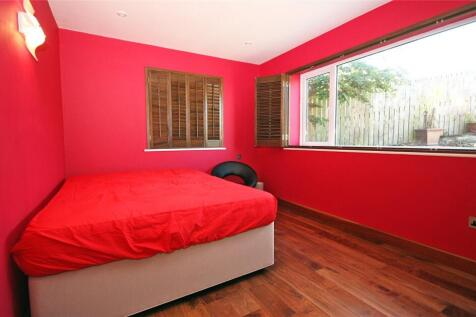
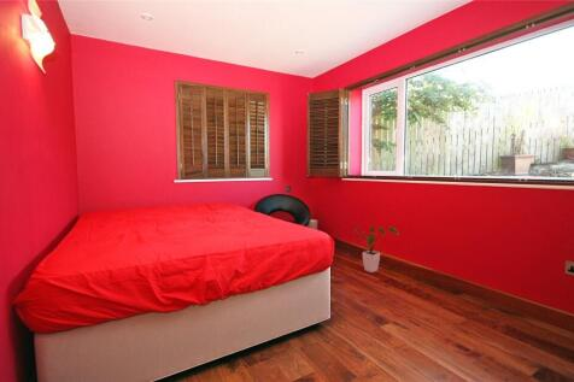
+ house plant [352,225,399,274]
